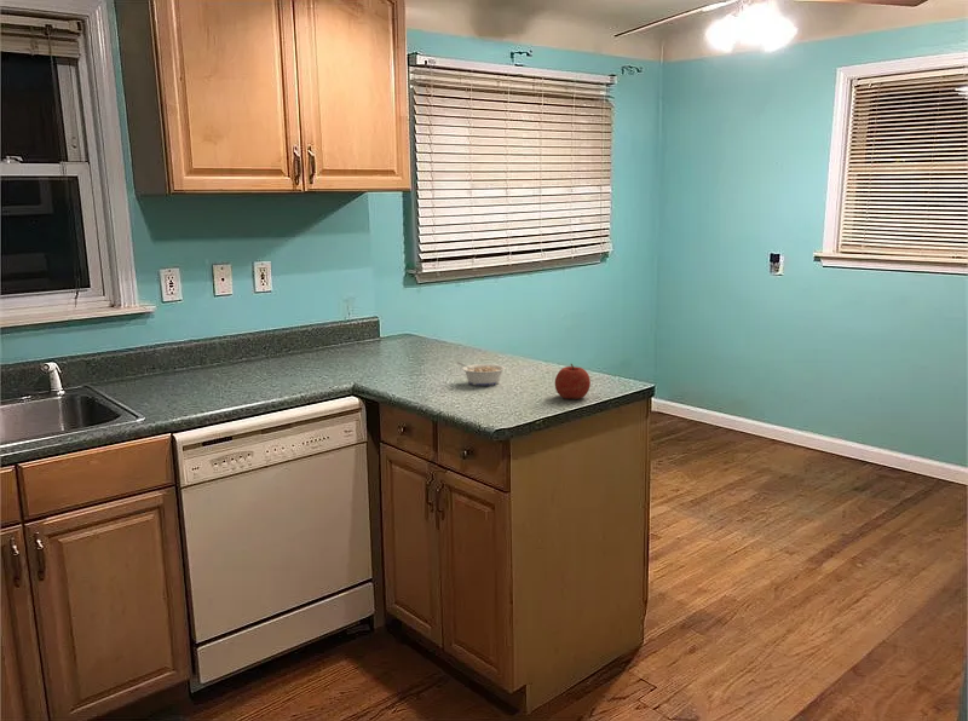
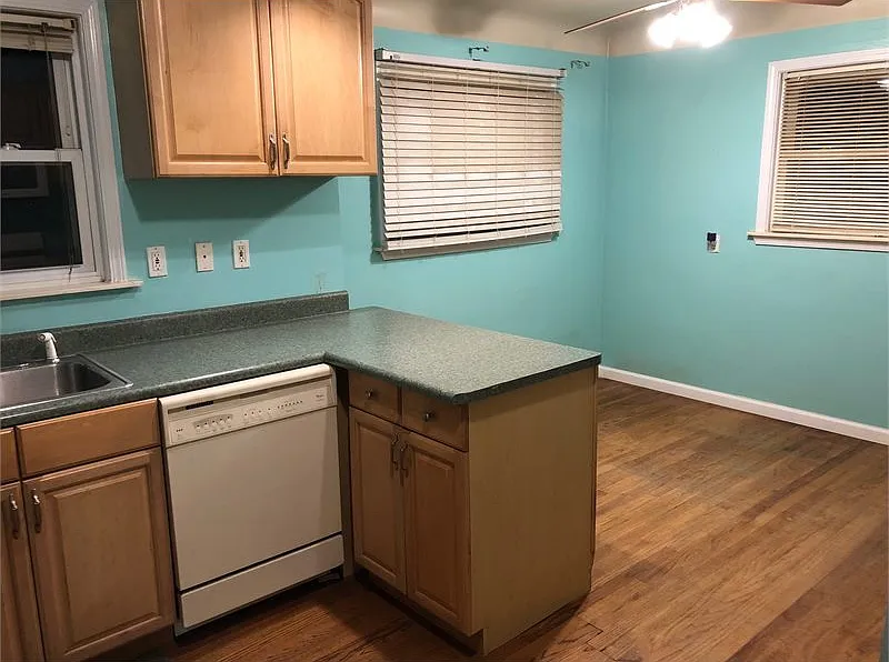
- fruit [554,363,592,400]
- legume [456,360,507,387]
